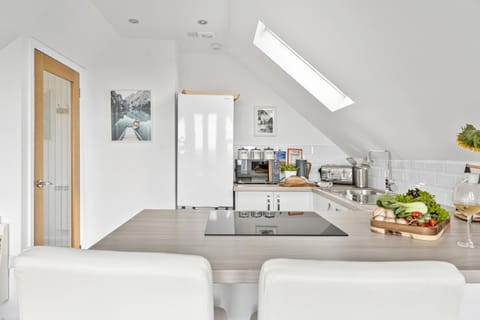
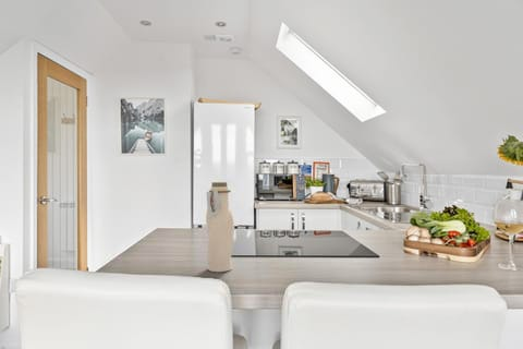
+ water bottle [205,181,235,273]
